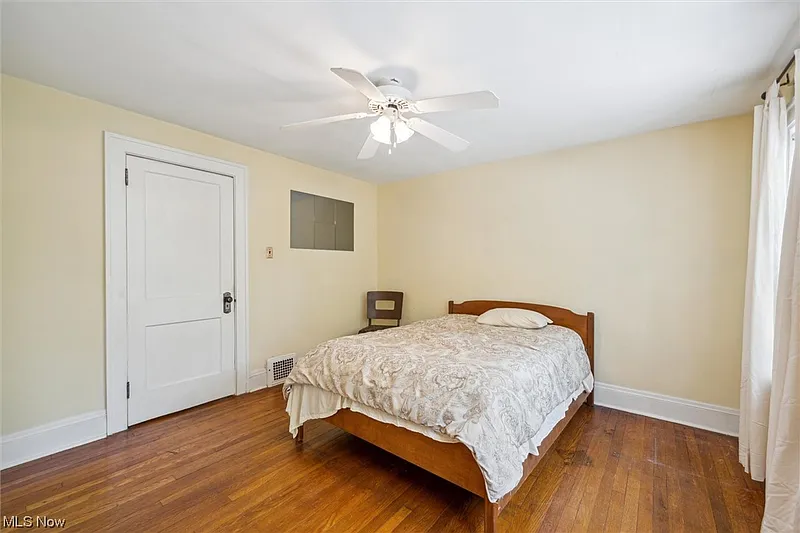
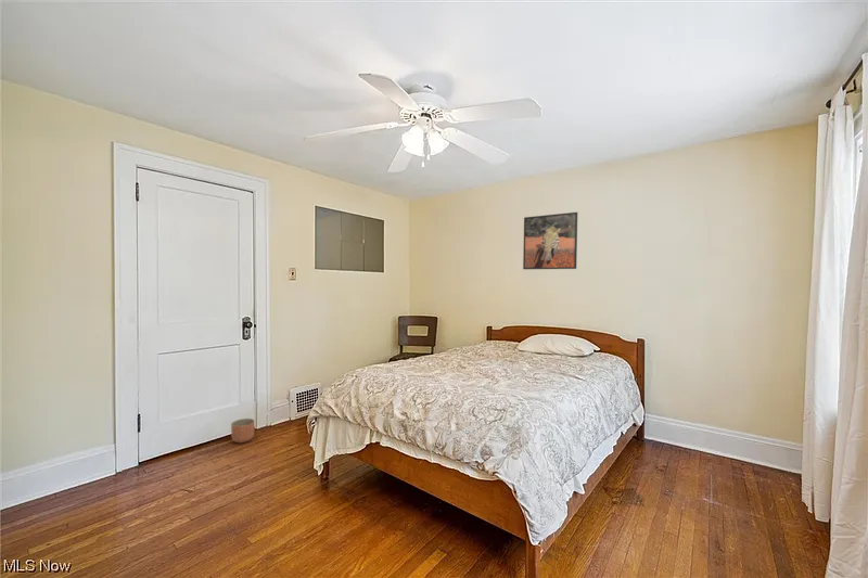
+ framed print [522,211,578,270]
+ planter [230,418,256,445]
